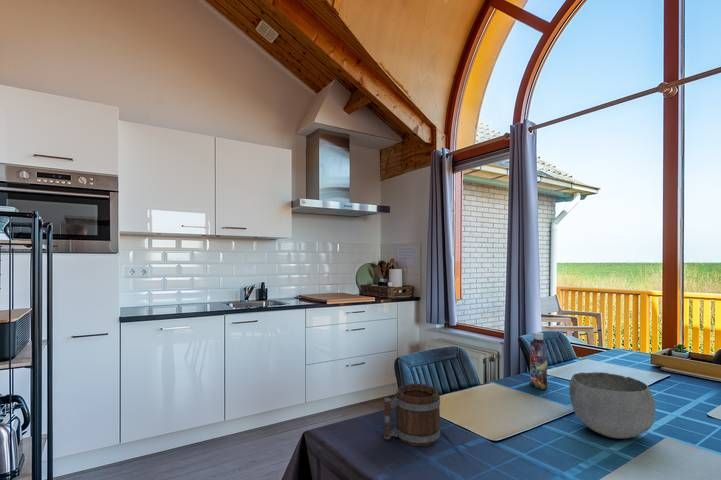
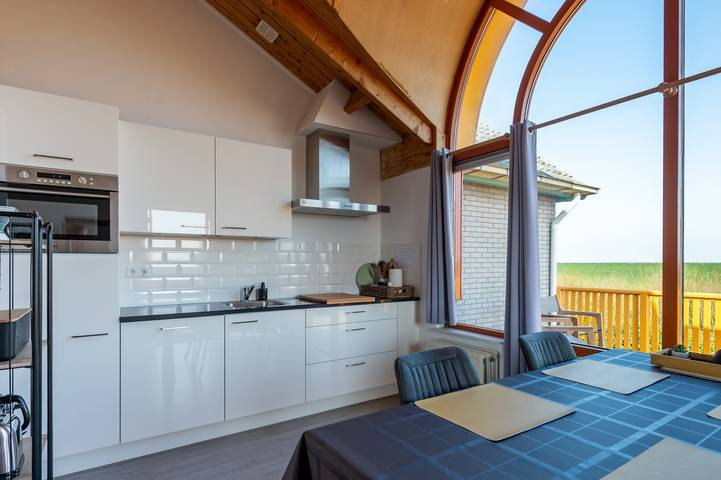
- mug [383,383,441,447]
- bottle [529,331,548,390]
- bowl [568,371,656,440]
